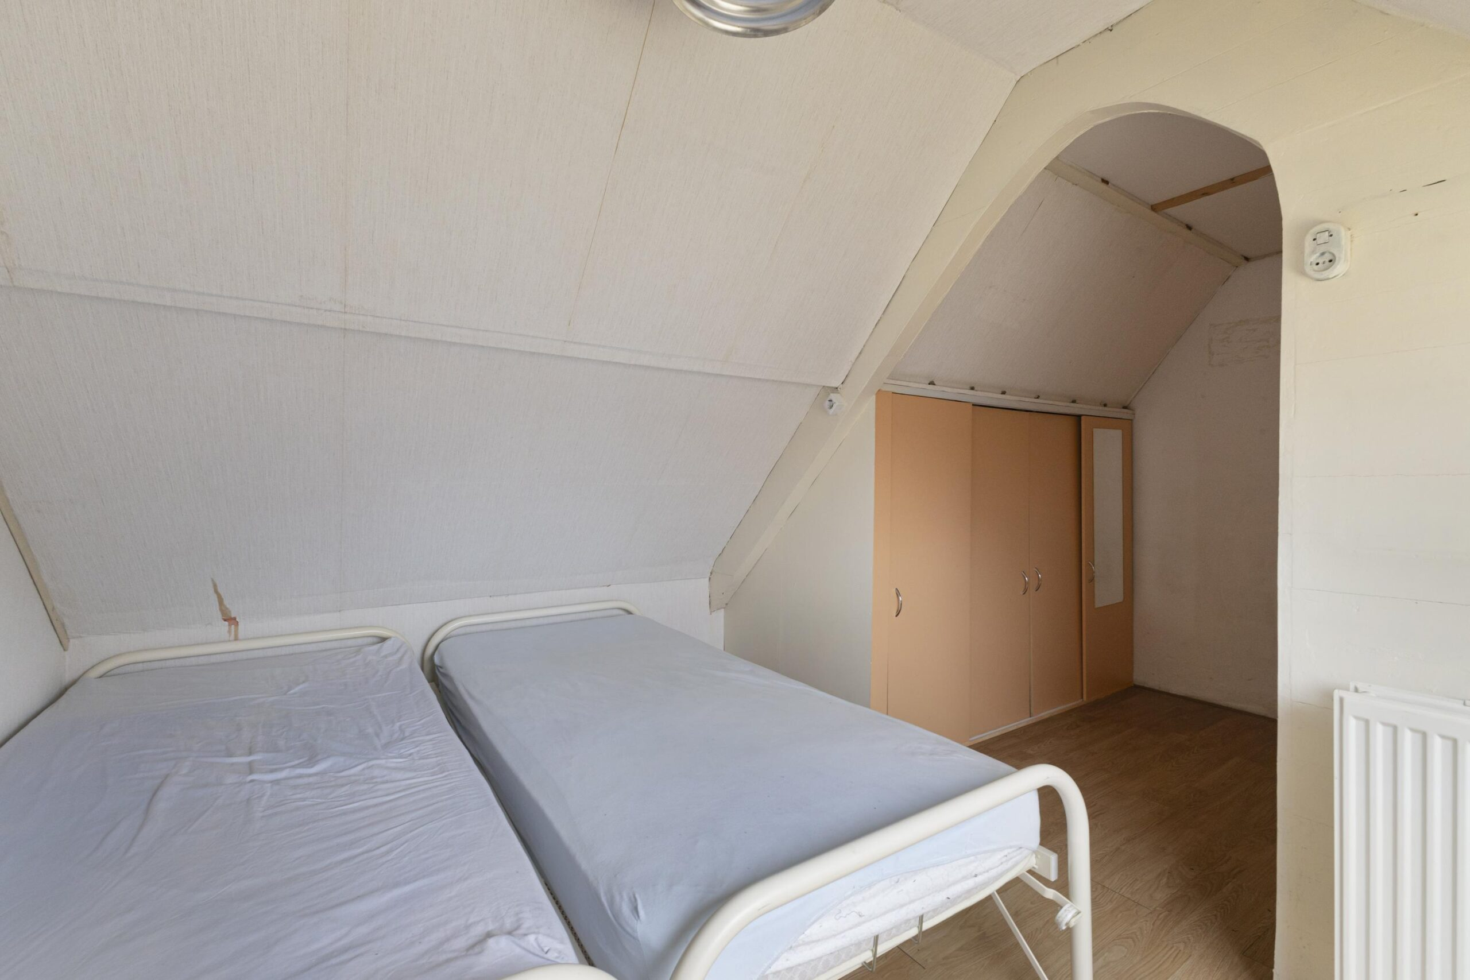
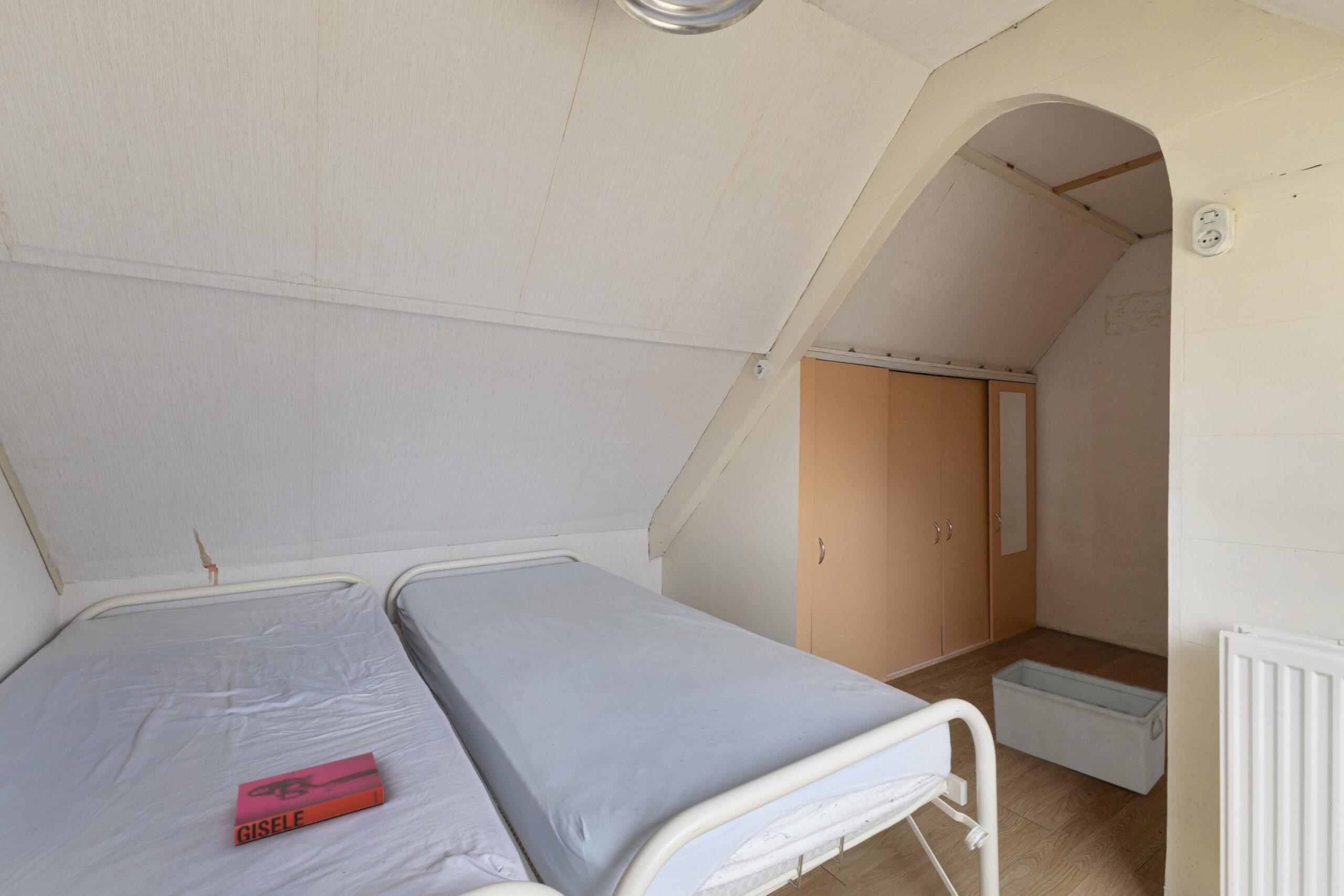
+ hardback book [234,751,385,846]
+ storage bin [991,658,1168,795]
